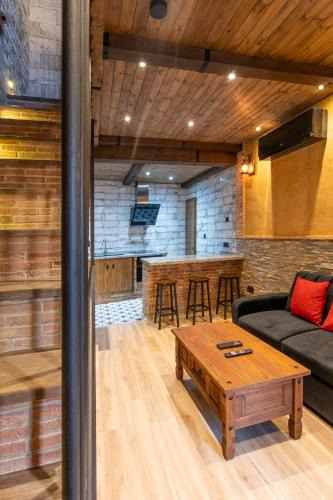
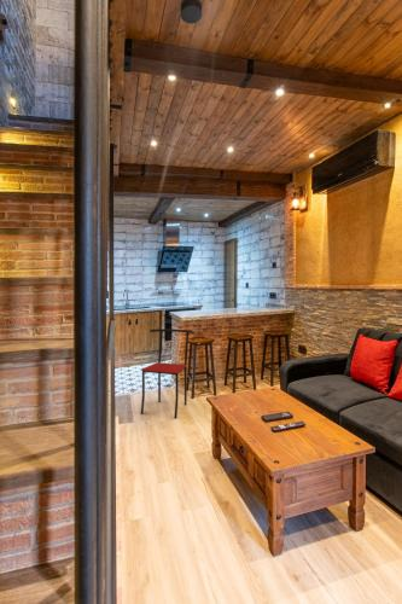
+ chair [140,327,198,419]
